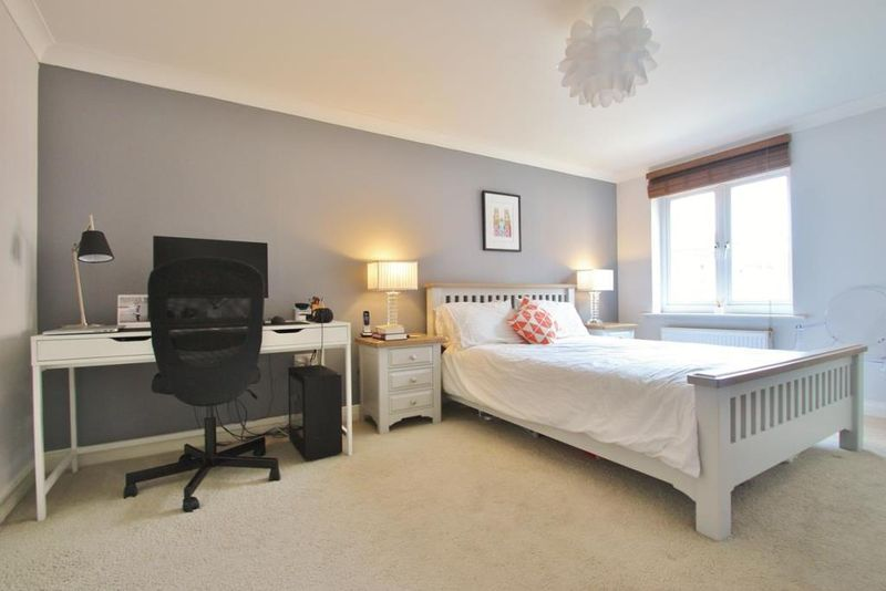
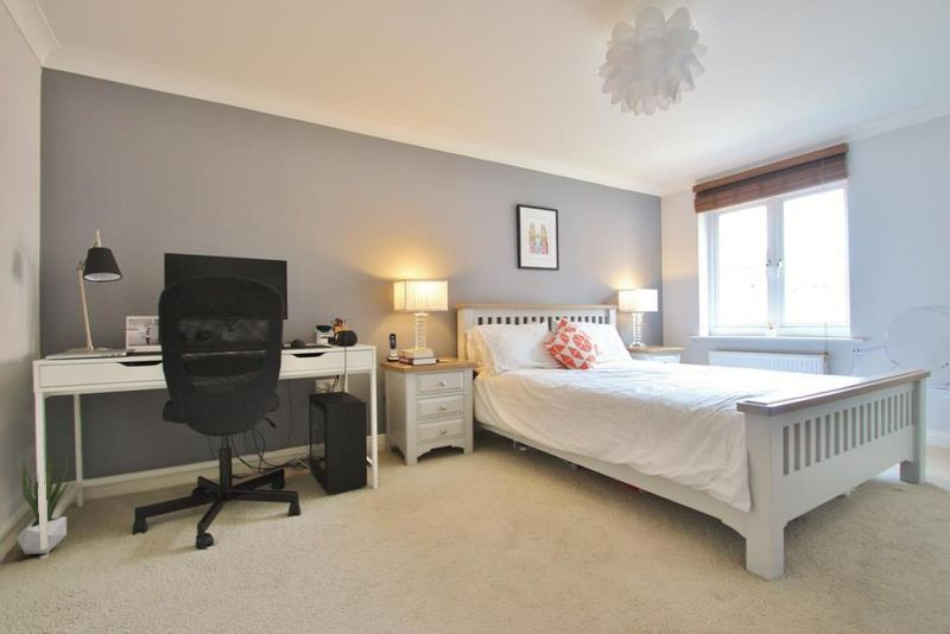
+ potted plant [15,451,70,556]
